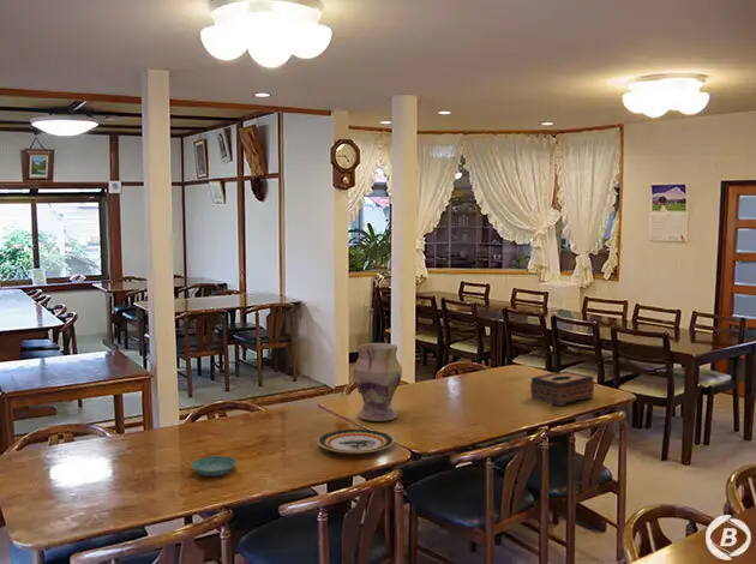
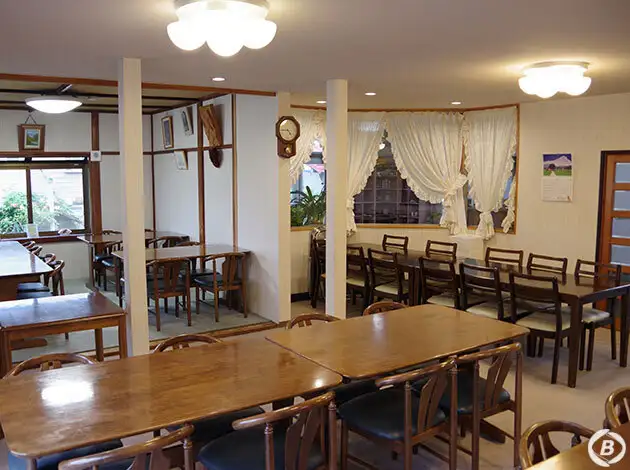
- plate [317,428,395,455]
- saucer [190,455,238,478]
- tissue box [529,370,595,407]
- vase [352,342,403,422]
